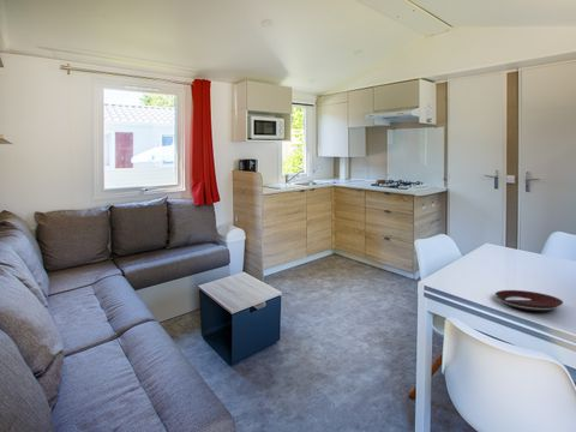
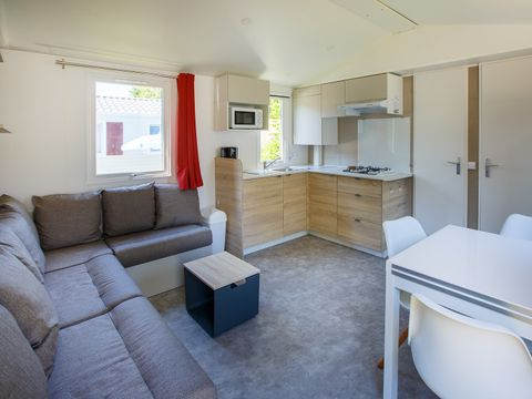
- plate [494,289,564,312]
